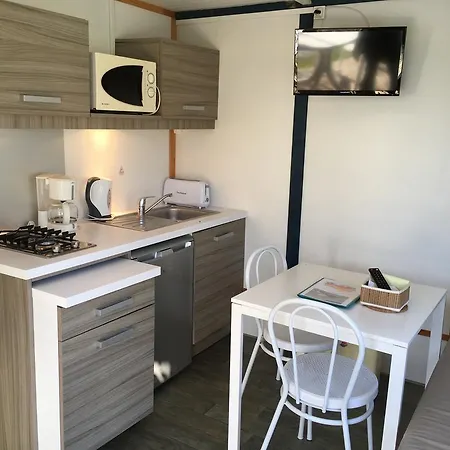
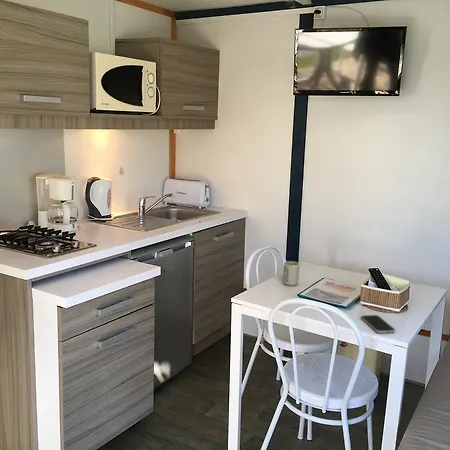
+ cup [282,260,300,287]
+ smartphone [360,314,396,334]
